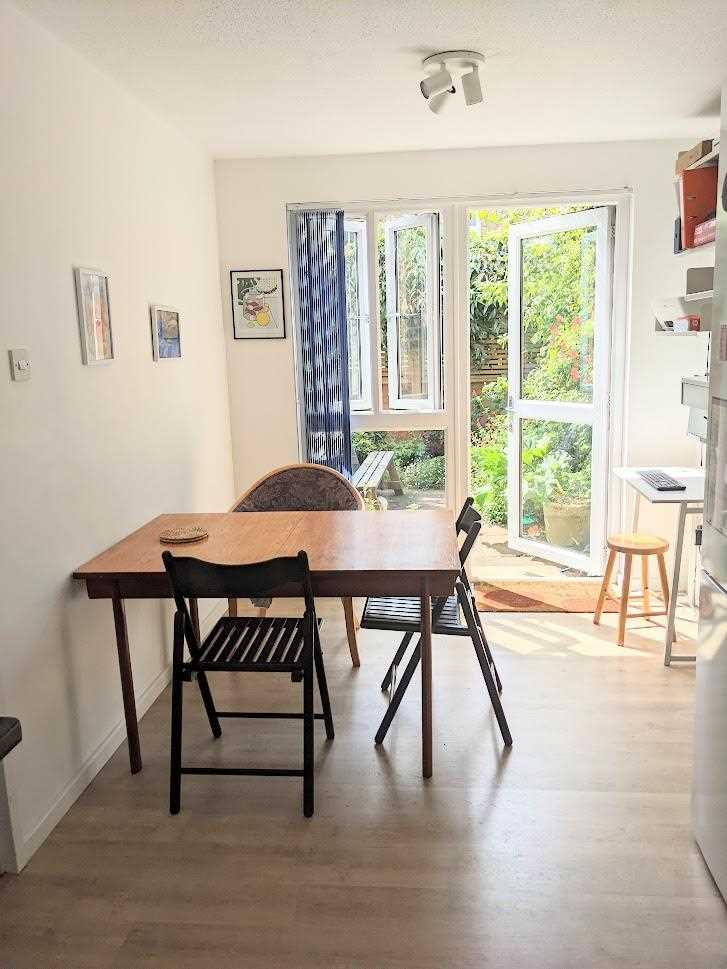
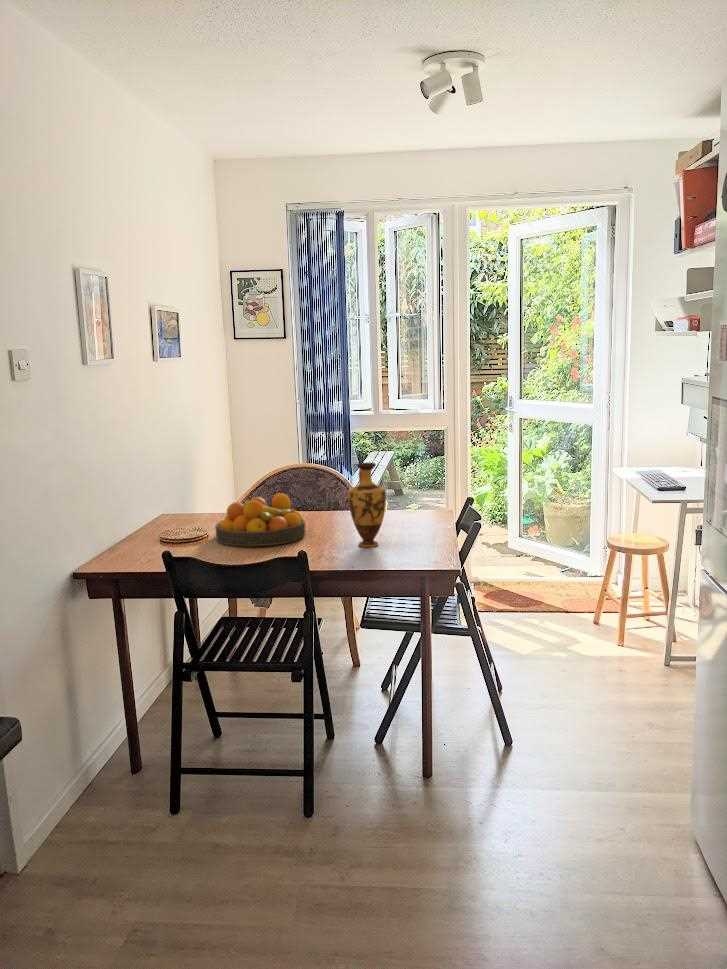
+ fruit bowl [214,492,307,547]
+ vase [347,462,387,548]
